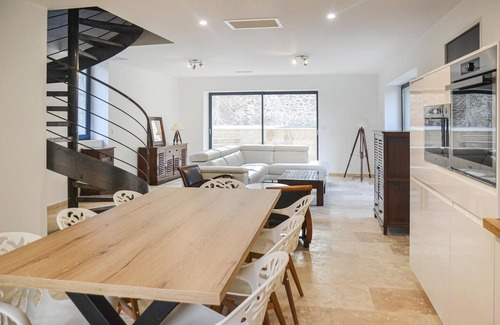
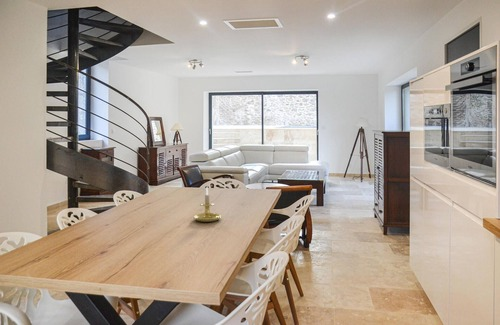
+ candle holder [192,186,222,223]
